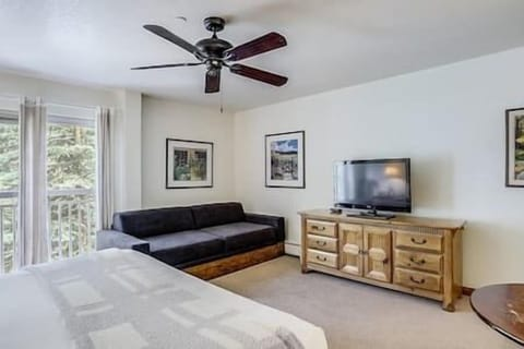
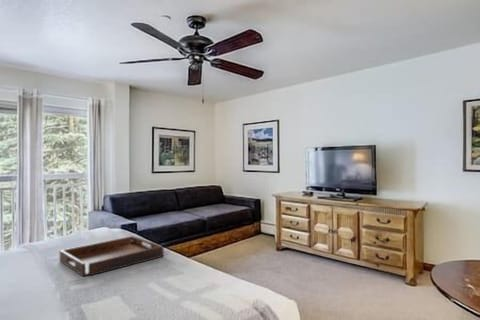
+ serving tray [58,235,165,277]
